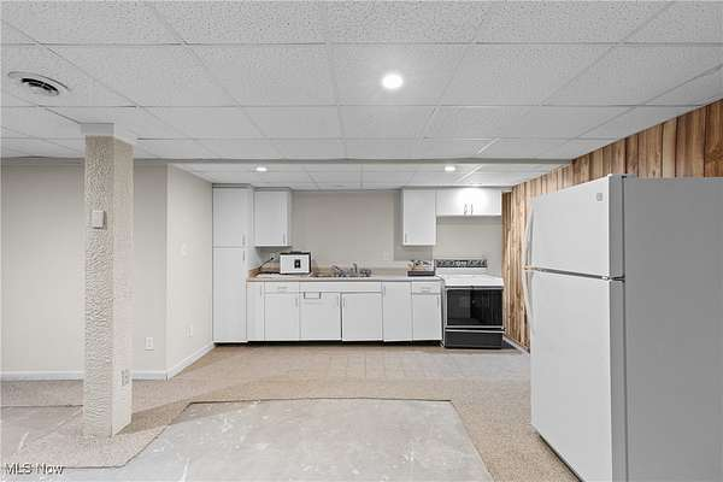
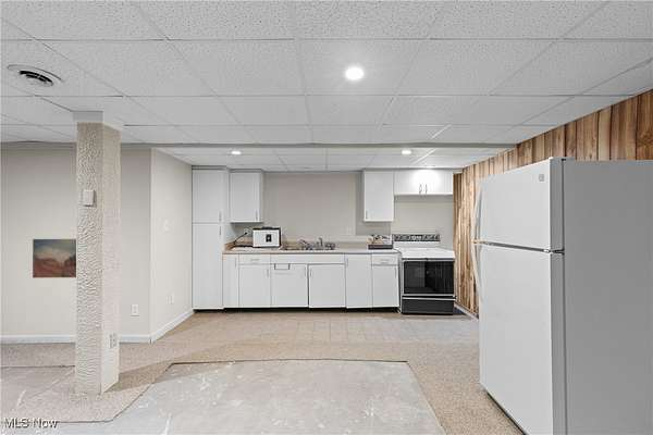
+ wall art [32,238,77,278]
